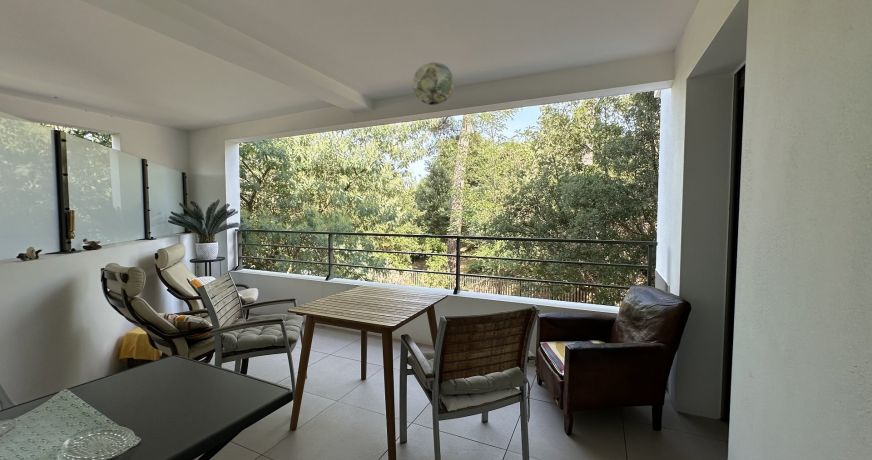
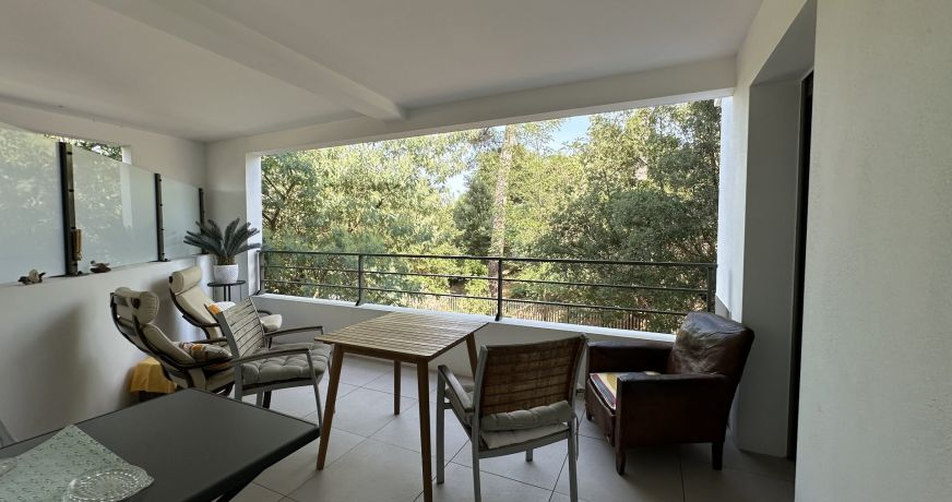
- decorative vase [411,61,455,106]
